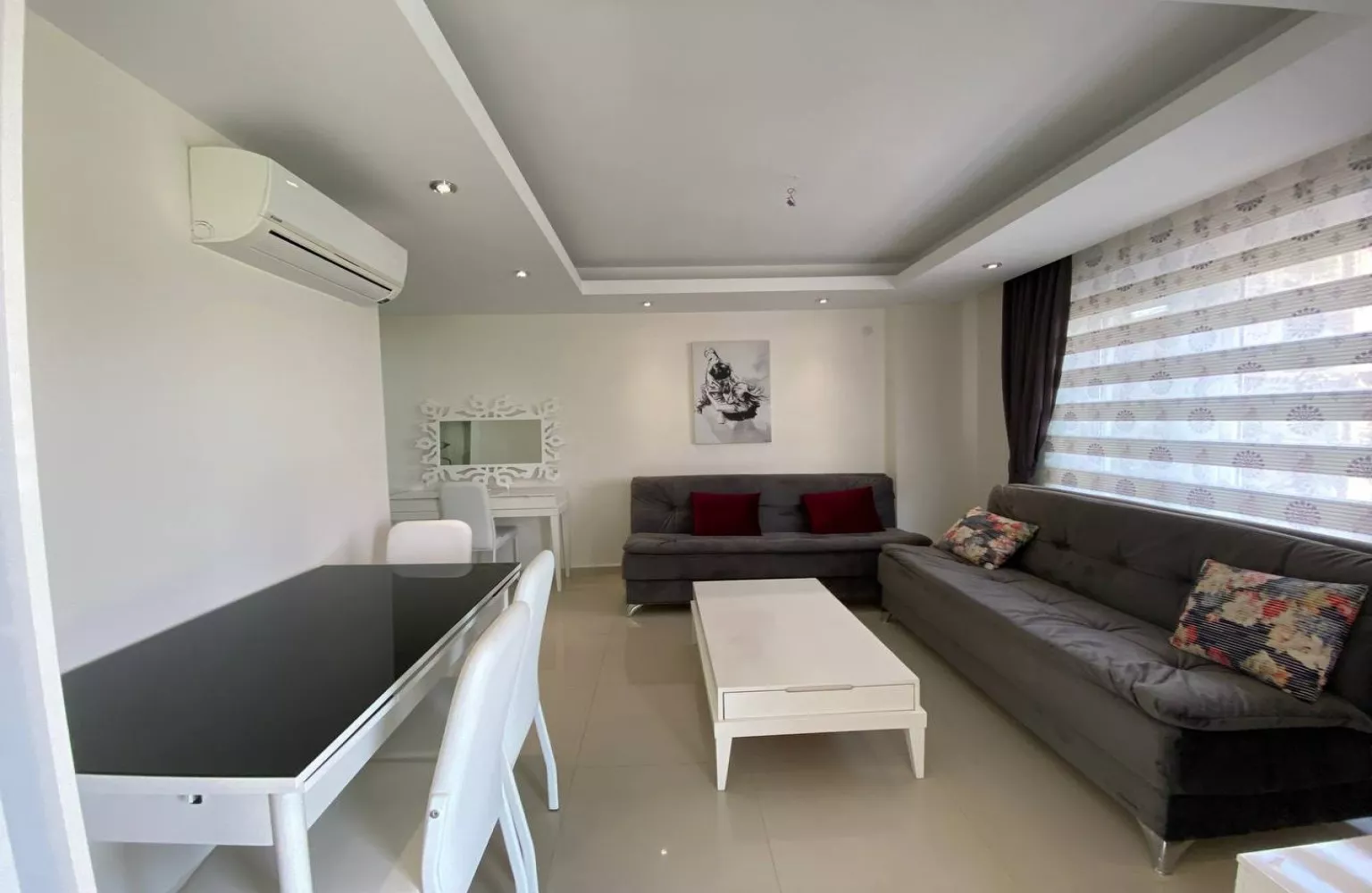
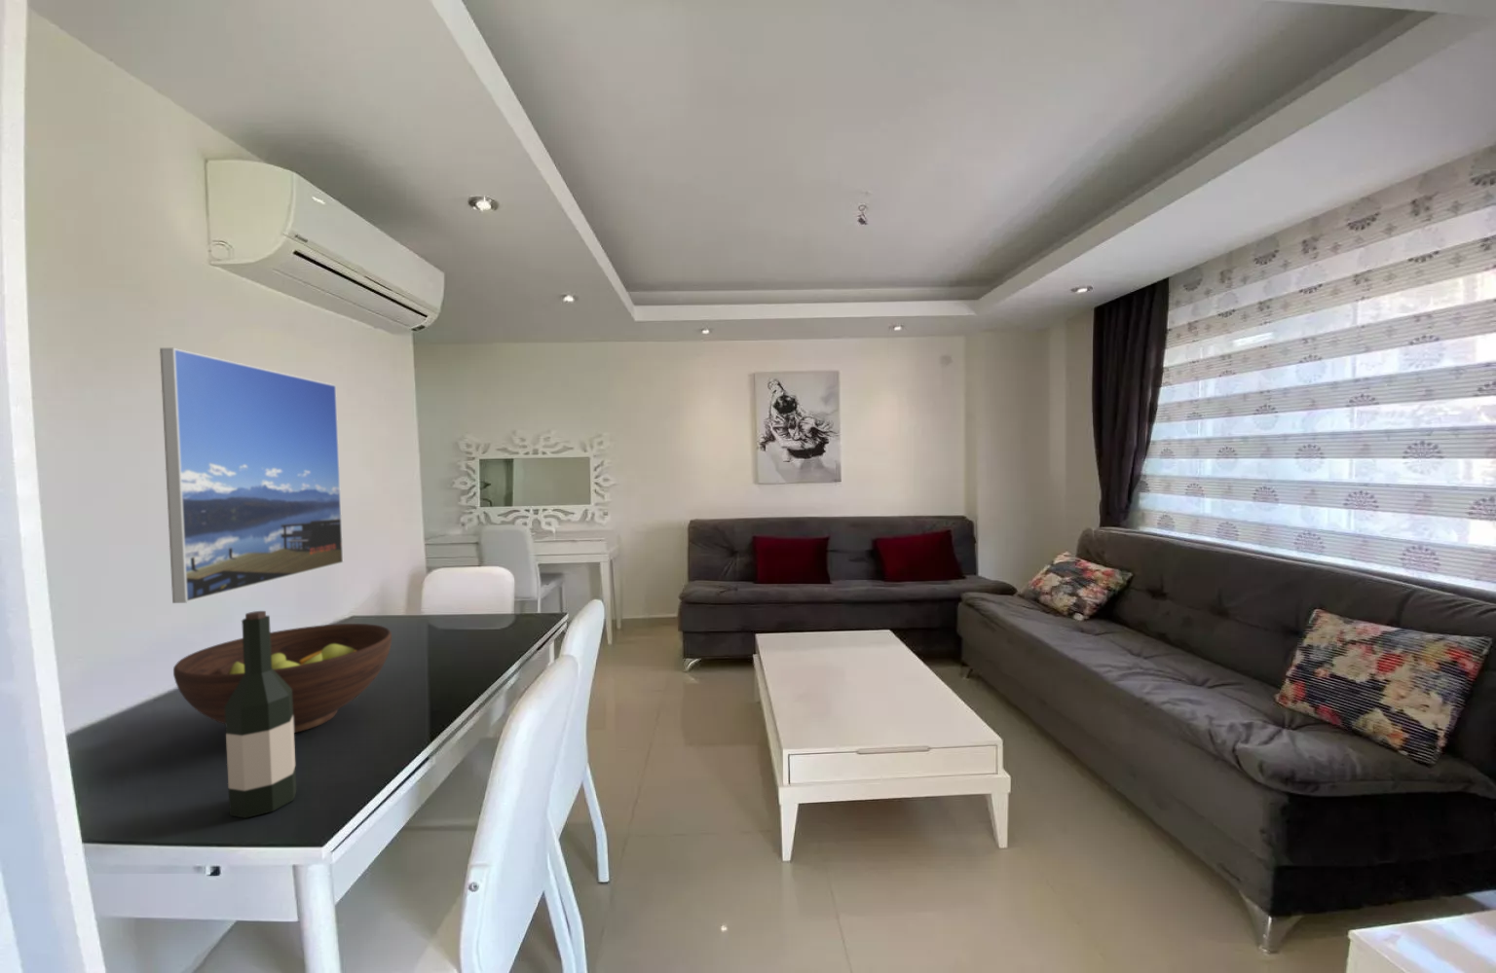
+ wine bottle [224,610,297,819]
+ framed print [159,348,345,605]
+ fruit bowl [172,623,393,733]
